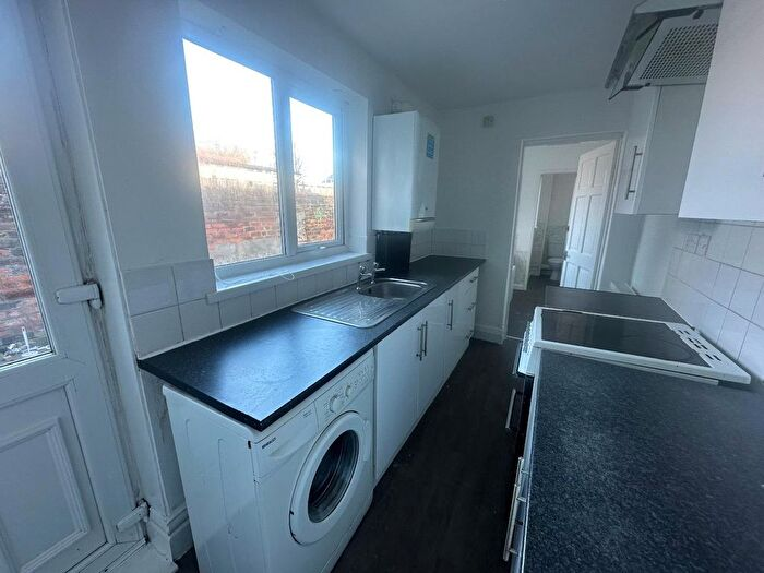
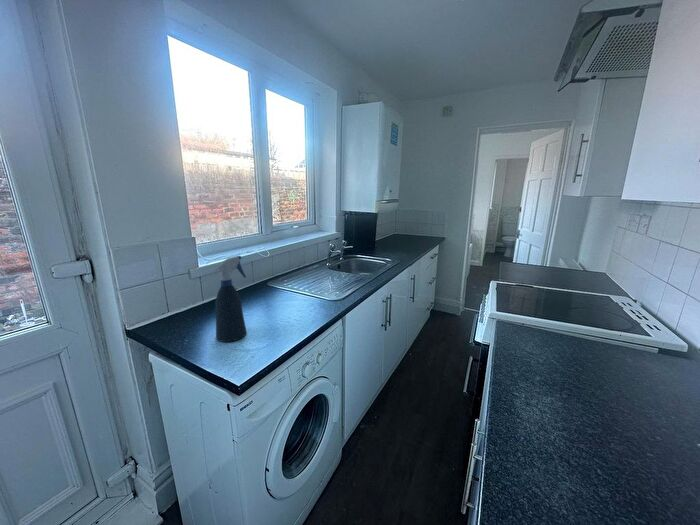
+ spray bottle [211,255,247,343]
